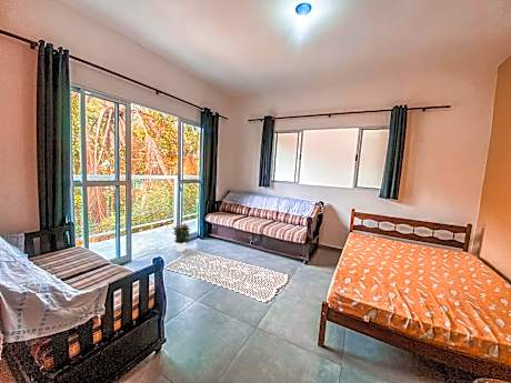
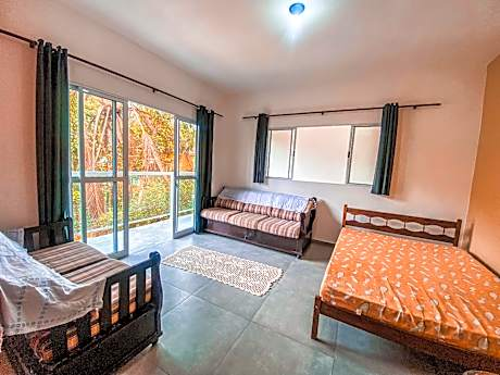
- potted flower [172,222,192,253]
